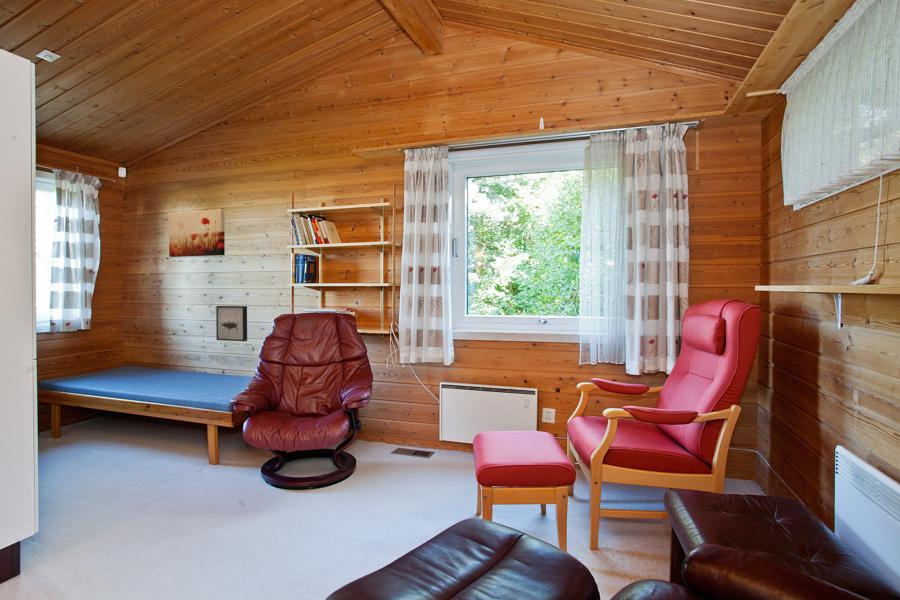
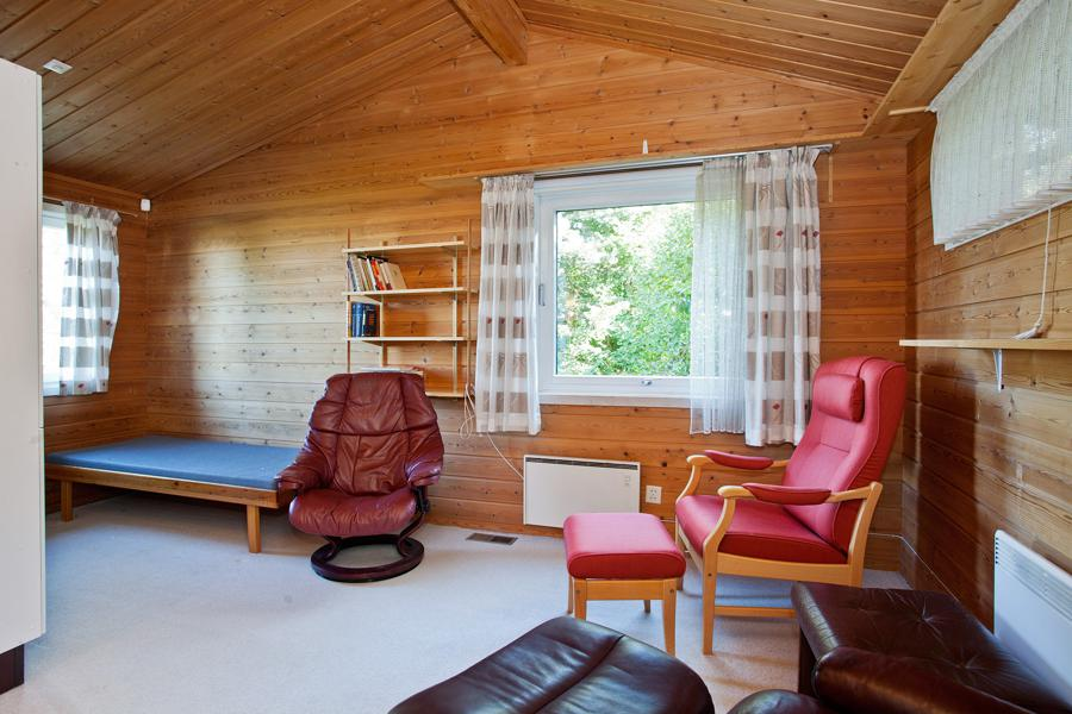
- wall art [215,305,248,342]
- wall art [168,208,226,258]
